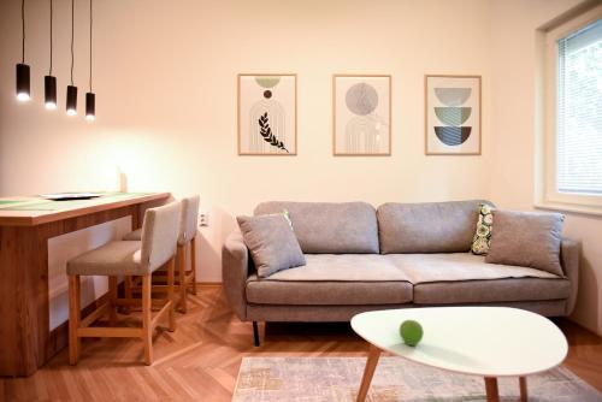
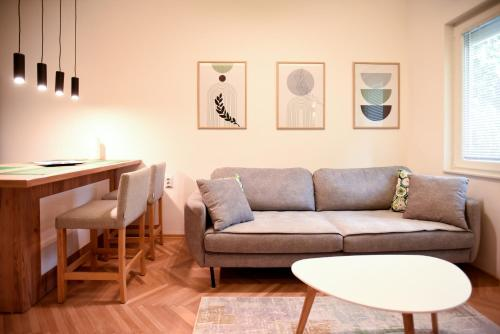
- fruit [399,319,425,347]
